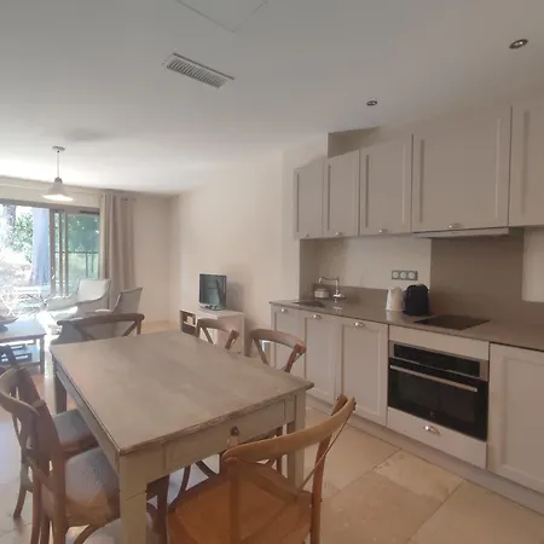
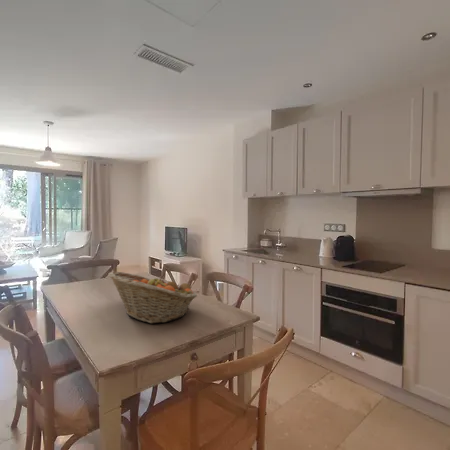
+ fruit basket [108,271,198,324]
